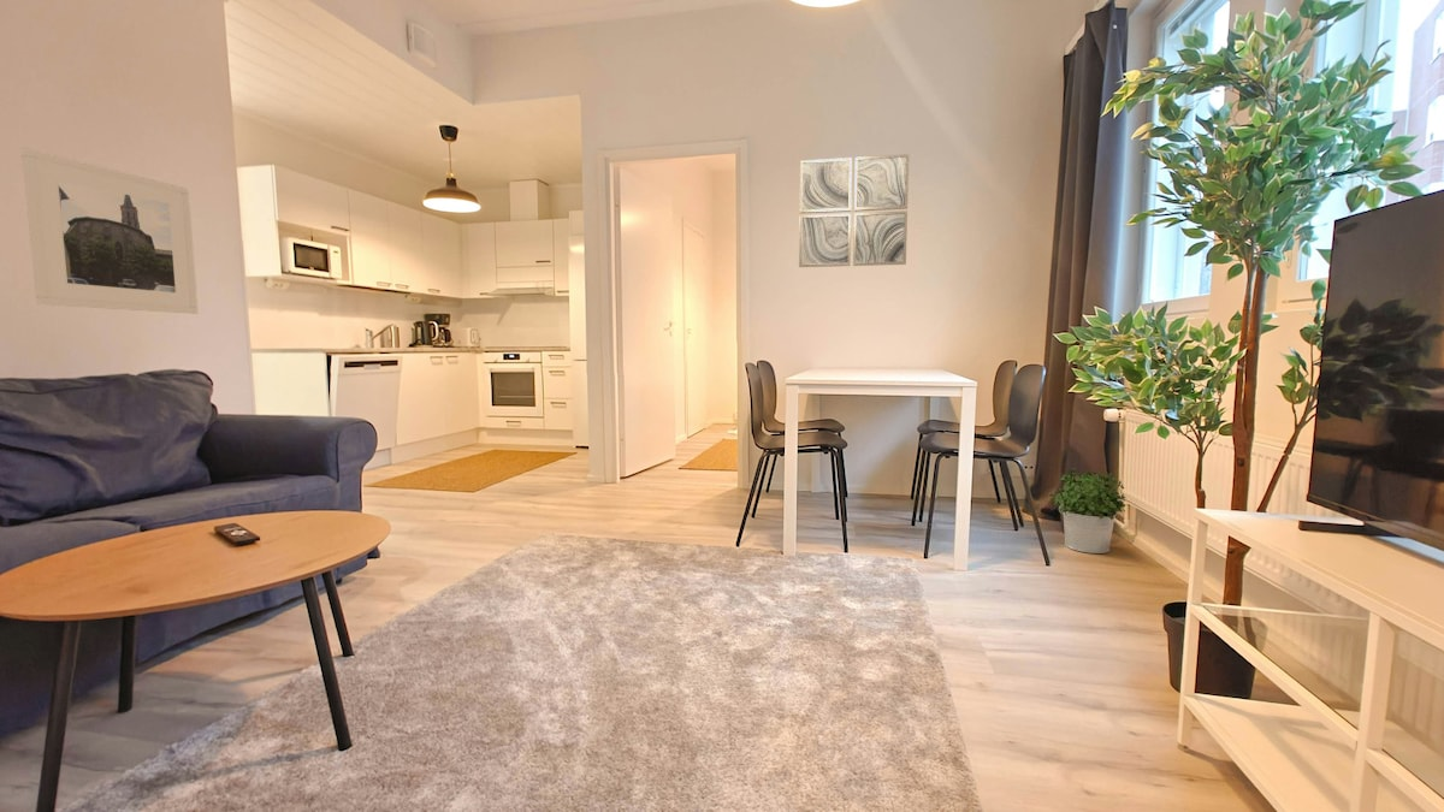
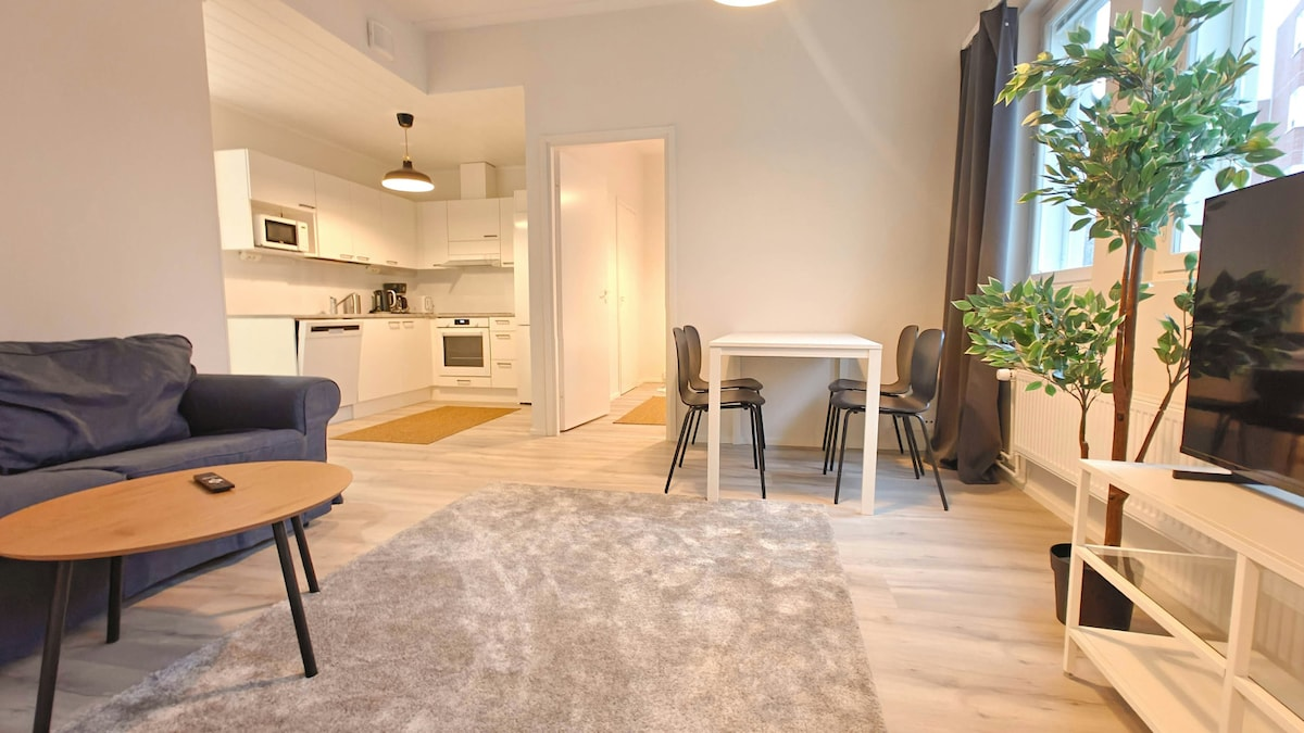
- potted plant [1048,467,1128,555]
- wall art [798,153,910,268]
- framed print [20,147,200,315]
